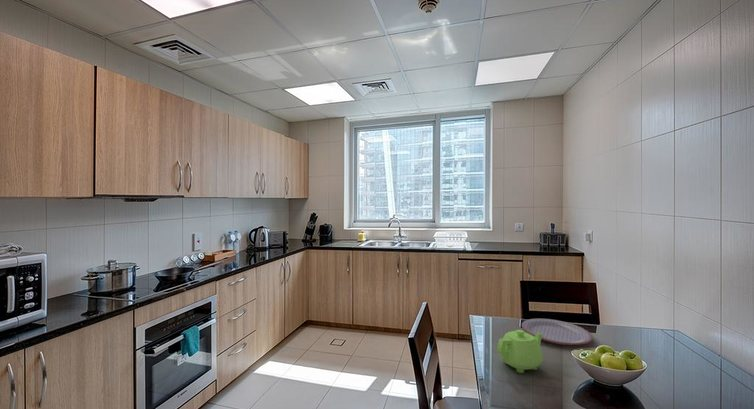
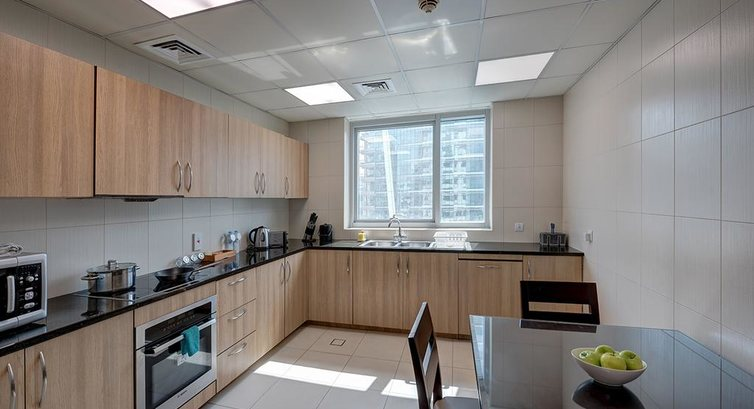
- teapot [496,329,544,374]
- plate [521,318,594,346]
